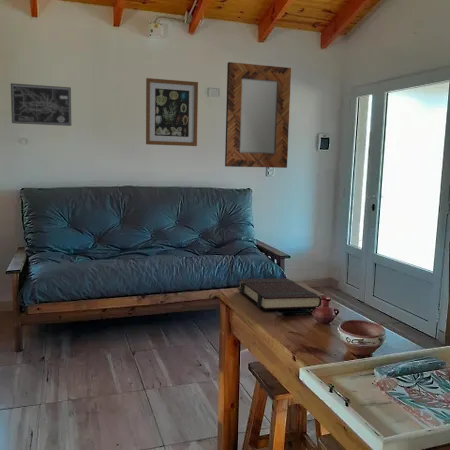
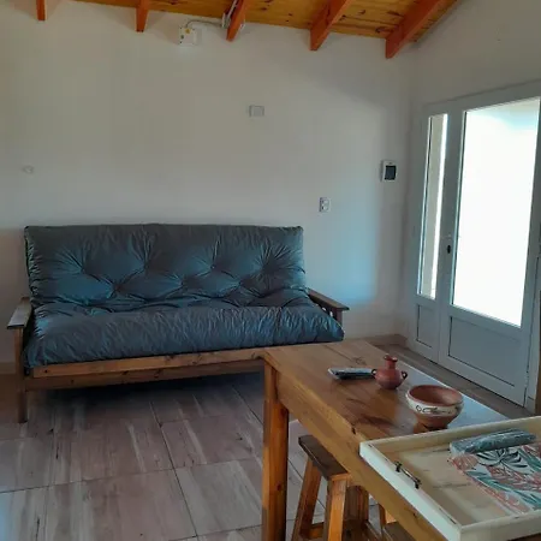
- wall art [10,82,72,127]
- book [237,278,322,311]
- wall art [145,77,199,147]
- home mirror [224,61,292,169]
